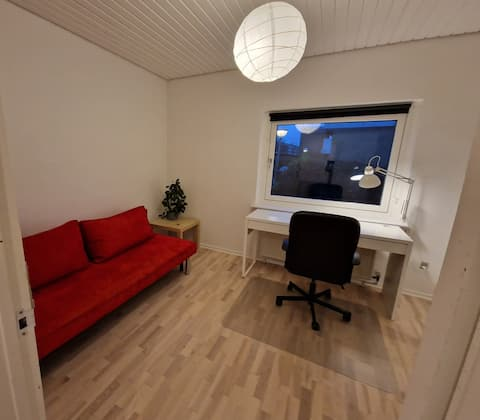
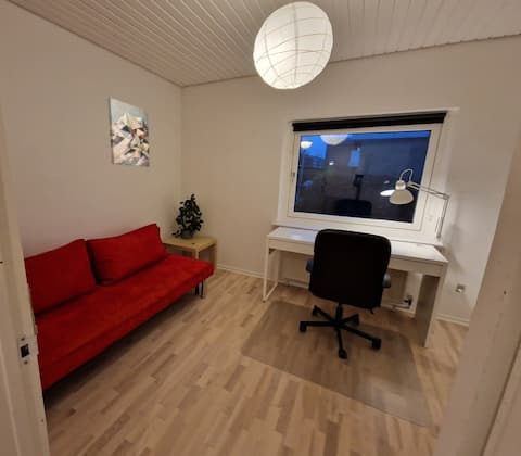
+ wall art [106,97,151,168]
